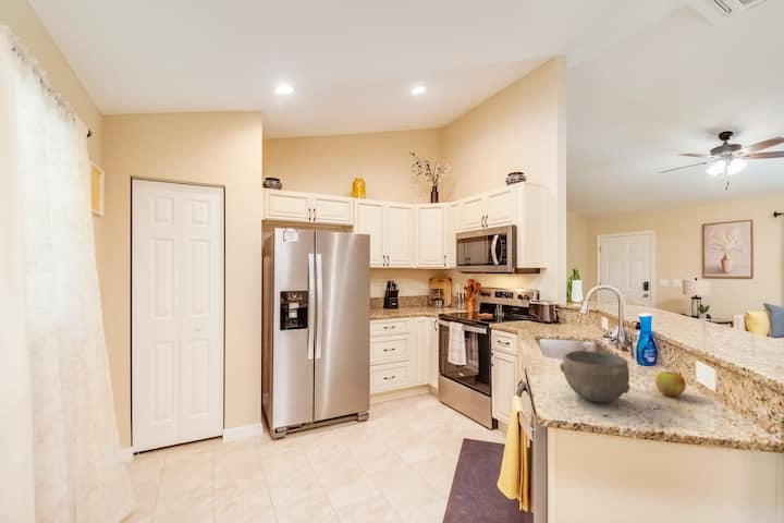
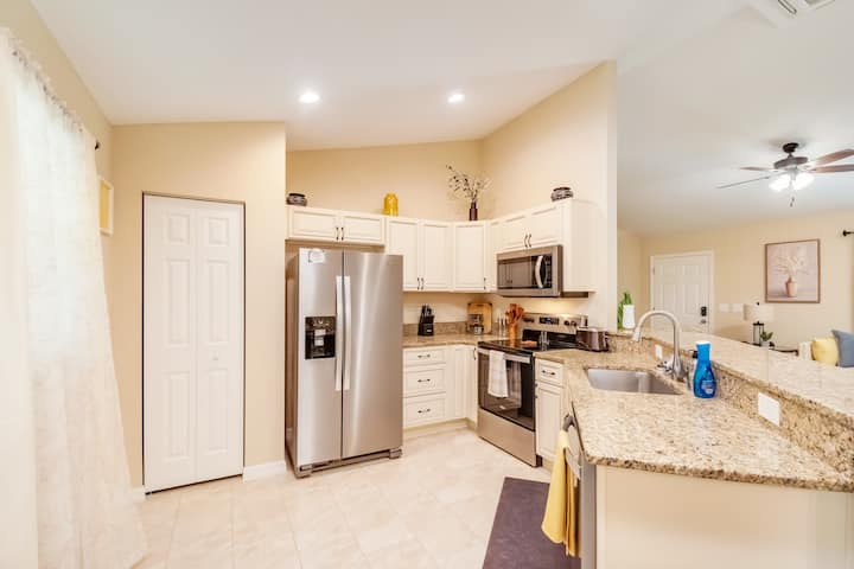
- bowl [559,350,632,404]
- apple [654,370,687,398]
